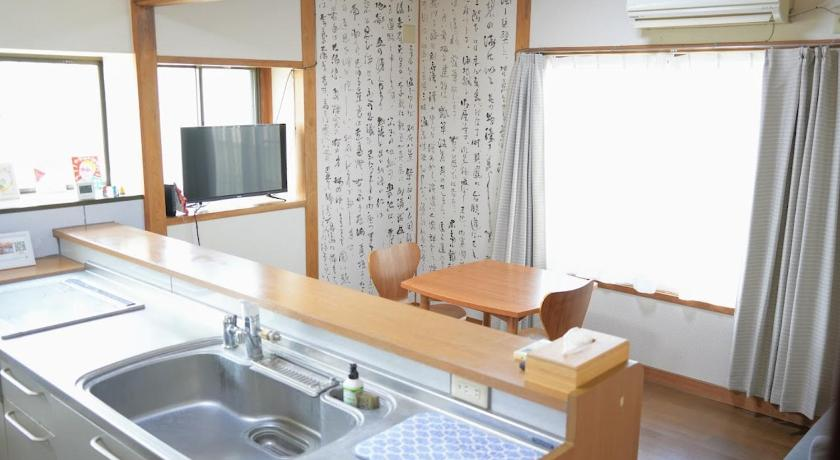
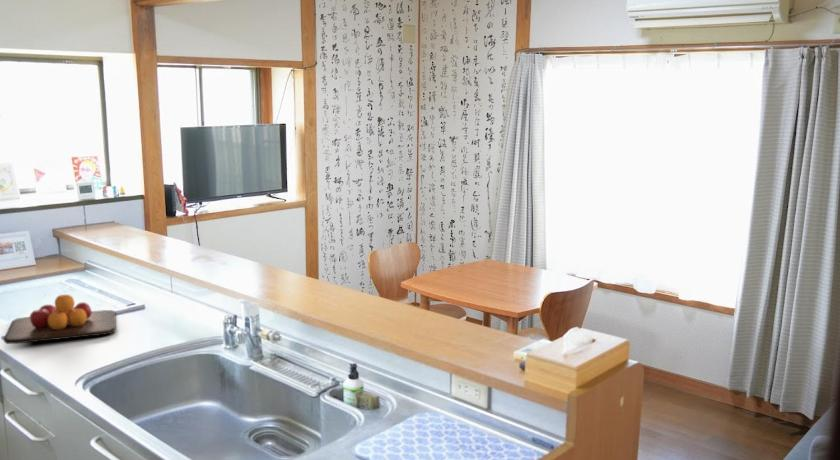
+ chopping board [3,294,117,345]
